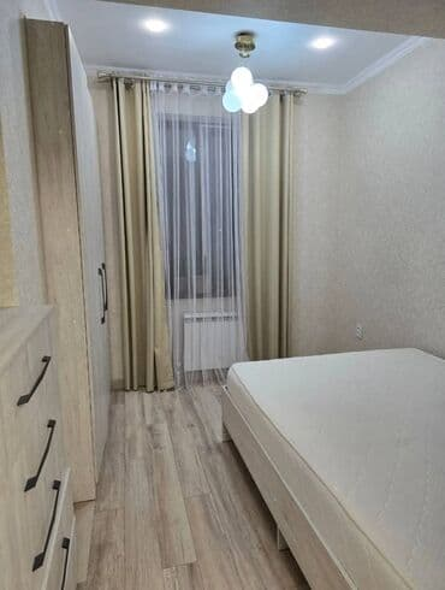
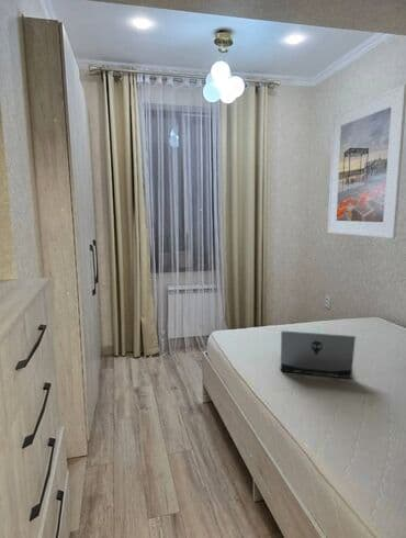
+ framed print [327,83,406,239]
+ laptop computer [280,329,357,379]
